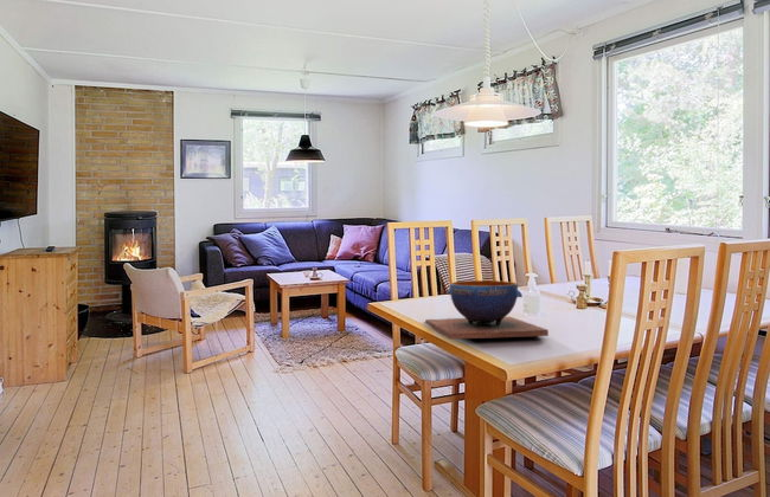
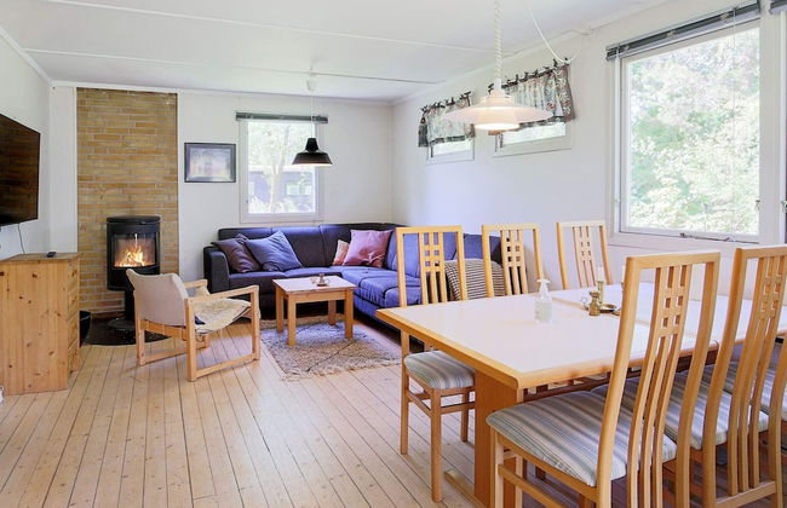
- decorative bowl [424,279,550,340]
